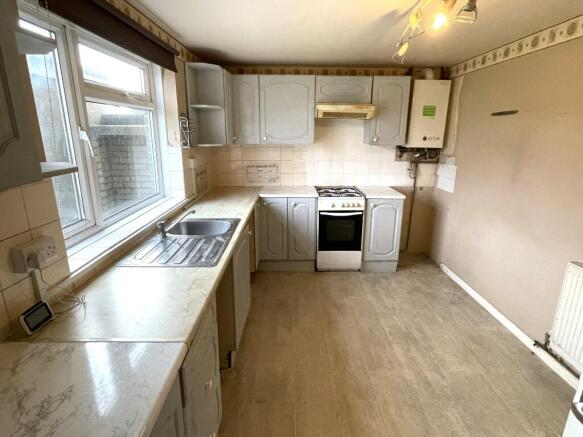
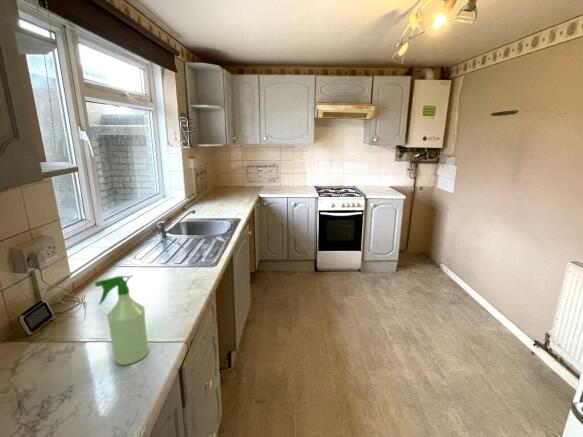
+ spray bottle [94,274,149,366]
